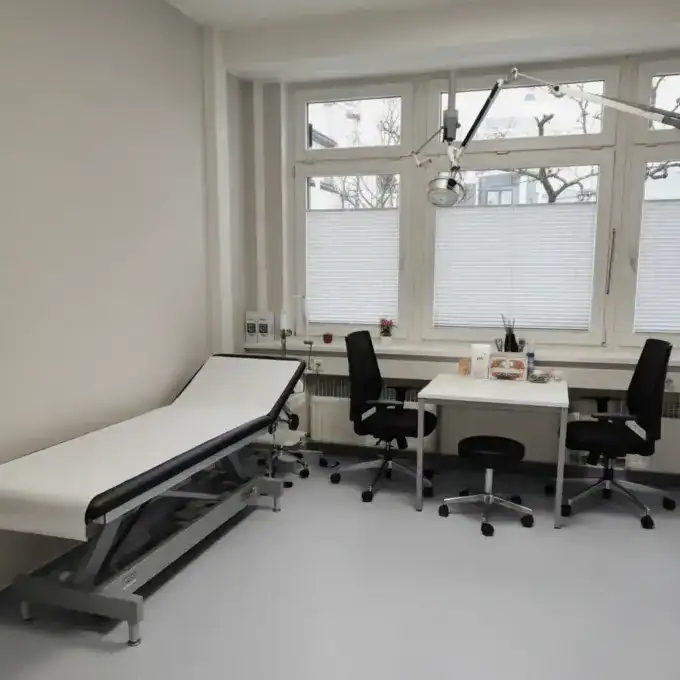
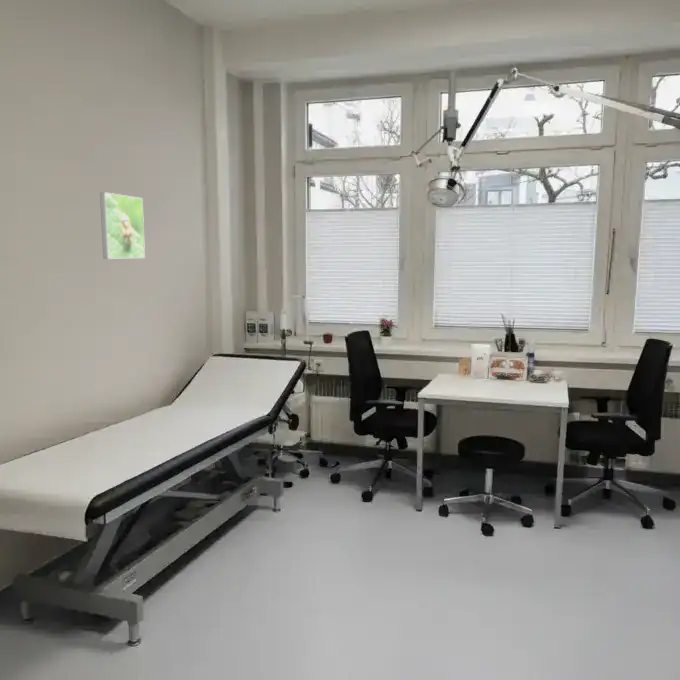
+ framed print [99,191,146,260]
